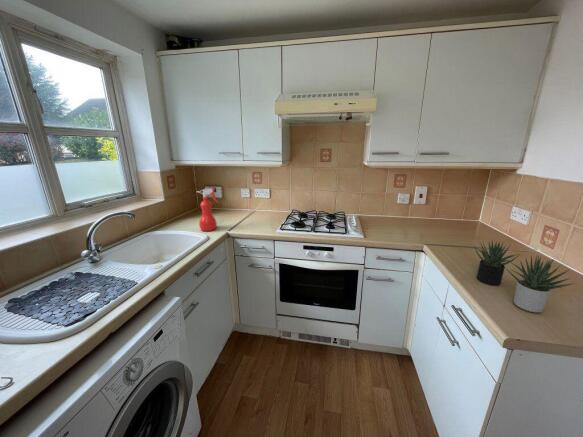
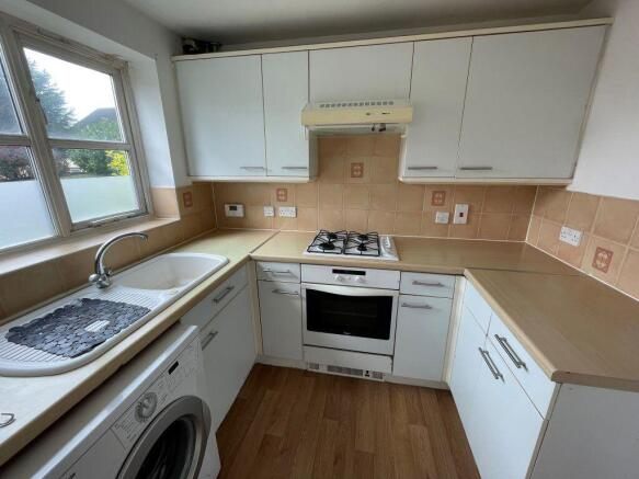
- spray bottle [196,187,219,232]
- succulent plant [473,240,576,313]
